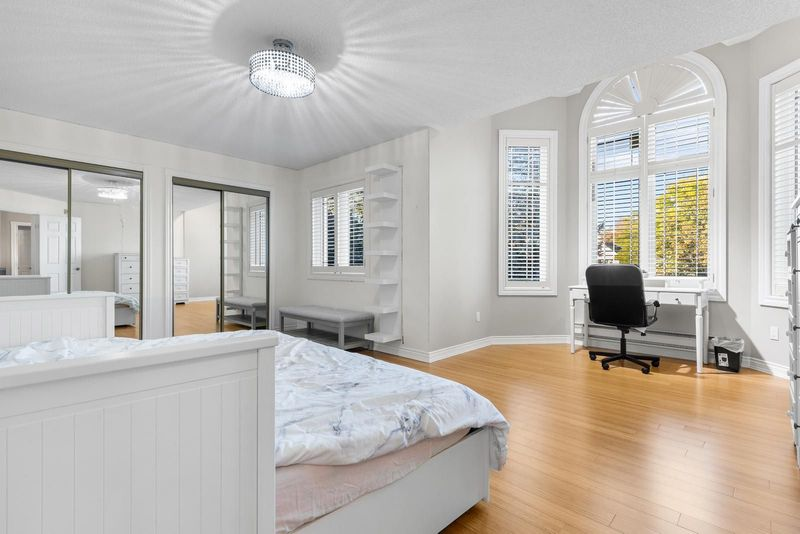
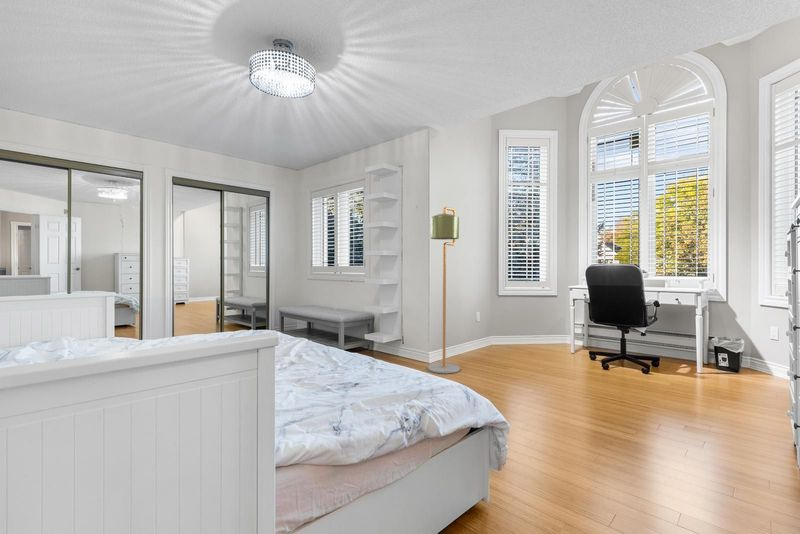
+ floor lamp [427,206,461,375]
